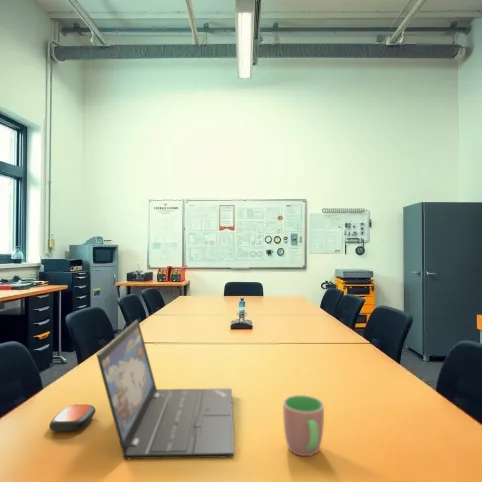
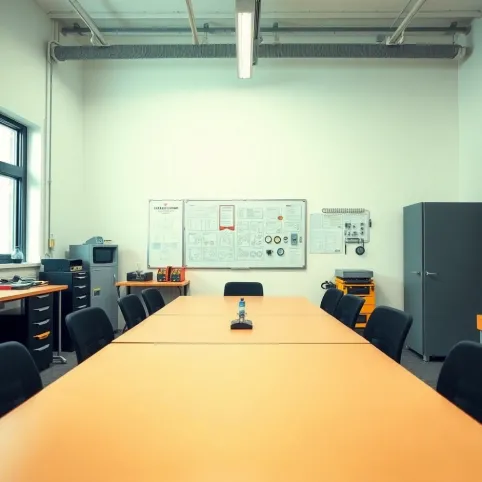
- laptop [95,319,235,460]
- cup [282,394,325,457]
- remote control [48,404,97,433]
